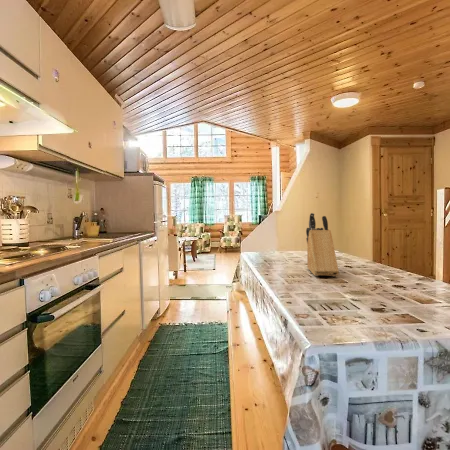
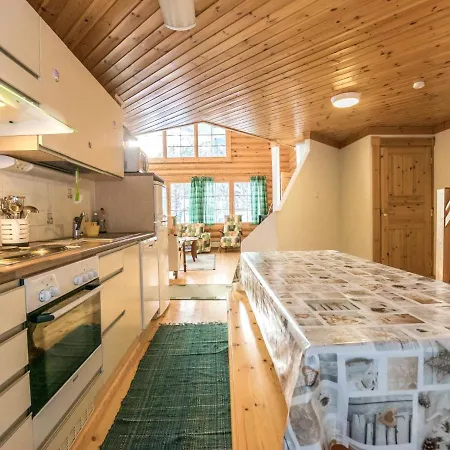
- knife block [305,212,340,277]
